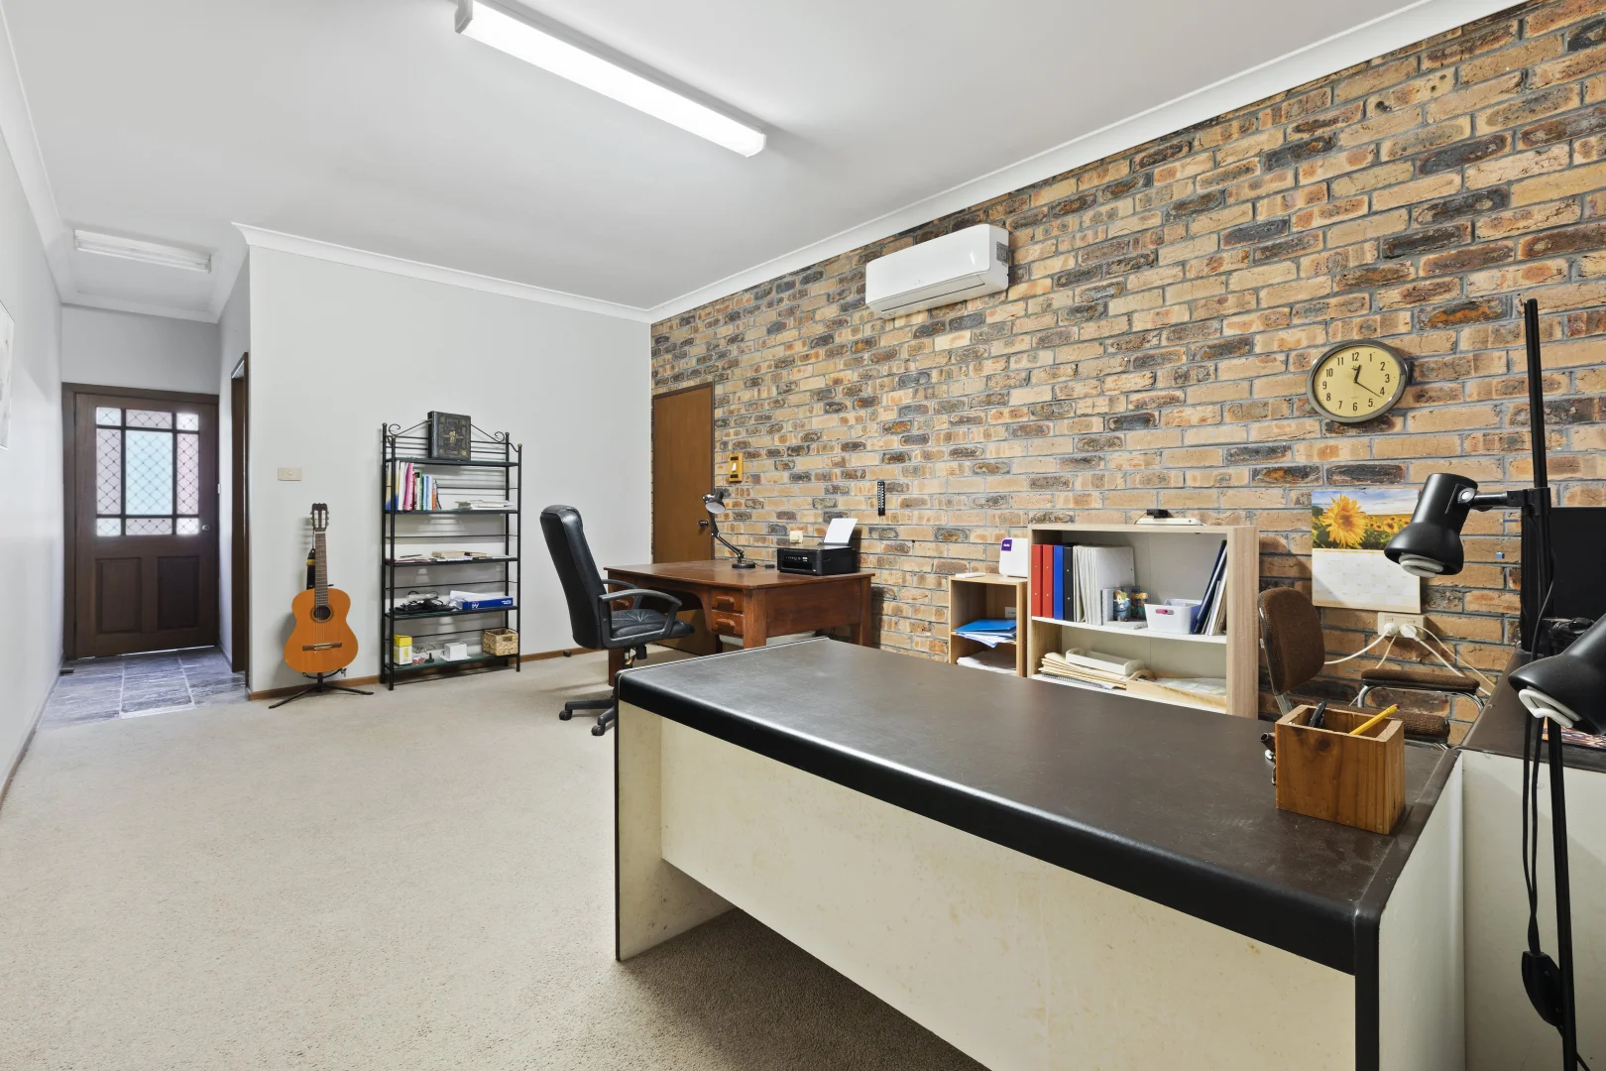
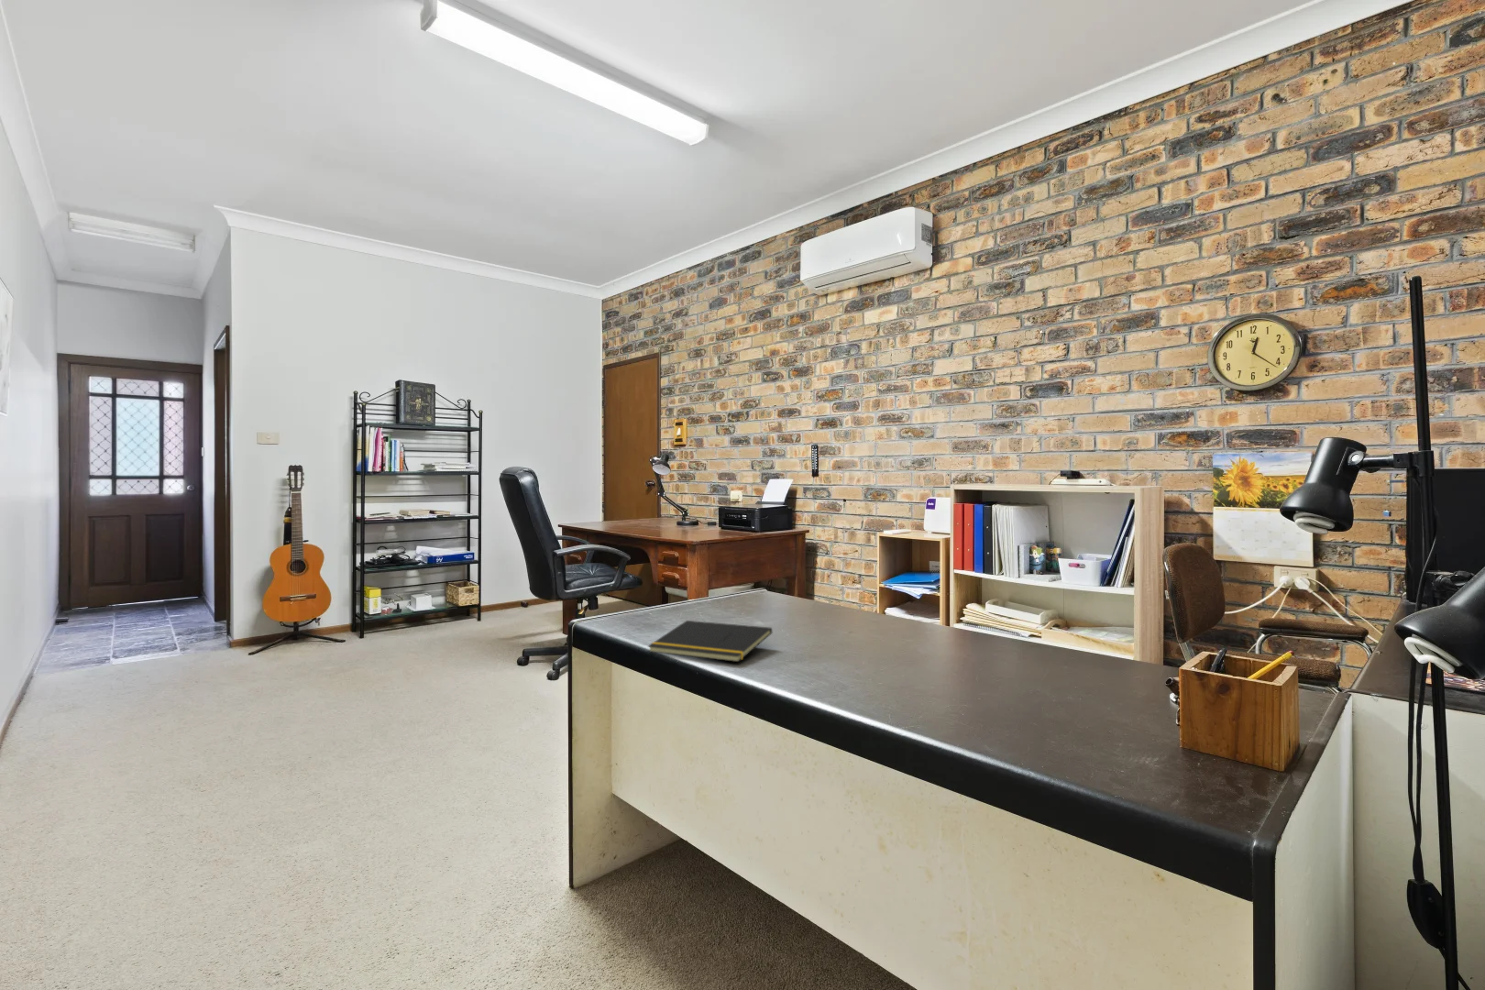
+ notepad [647,620,772,663]
